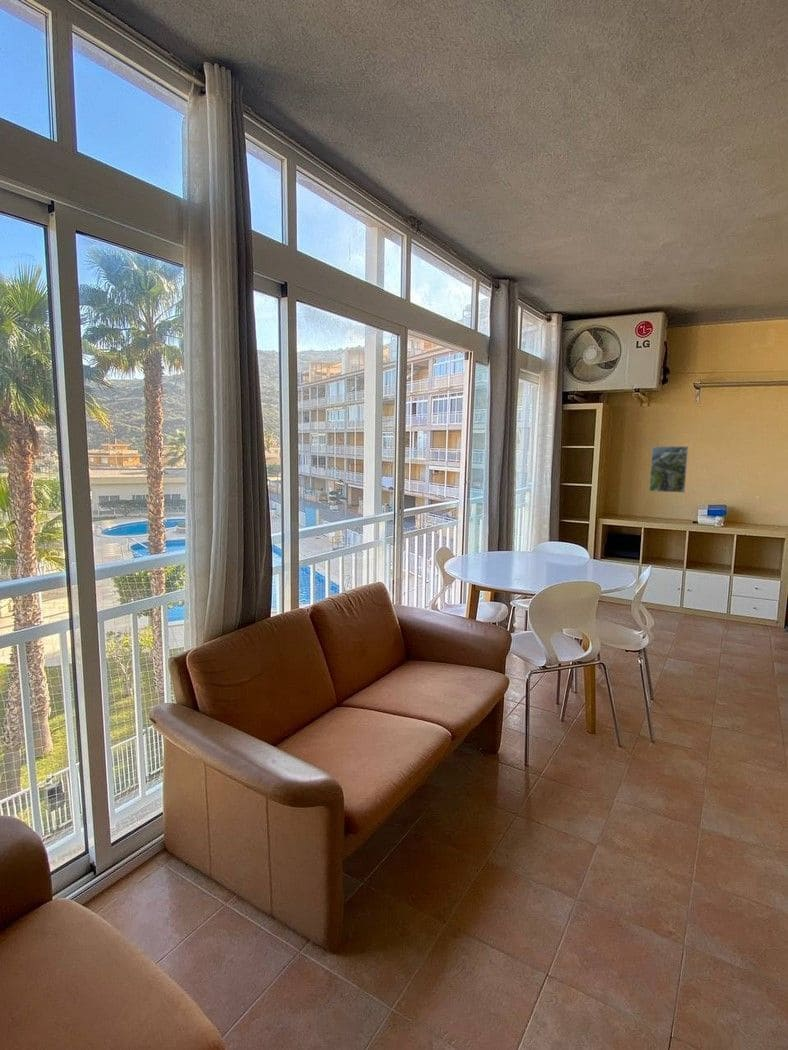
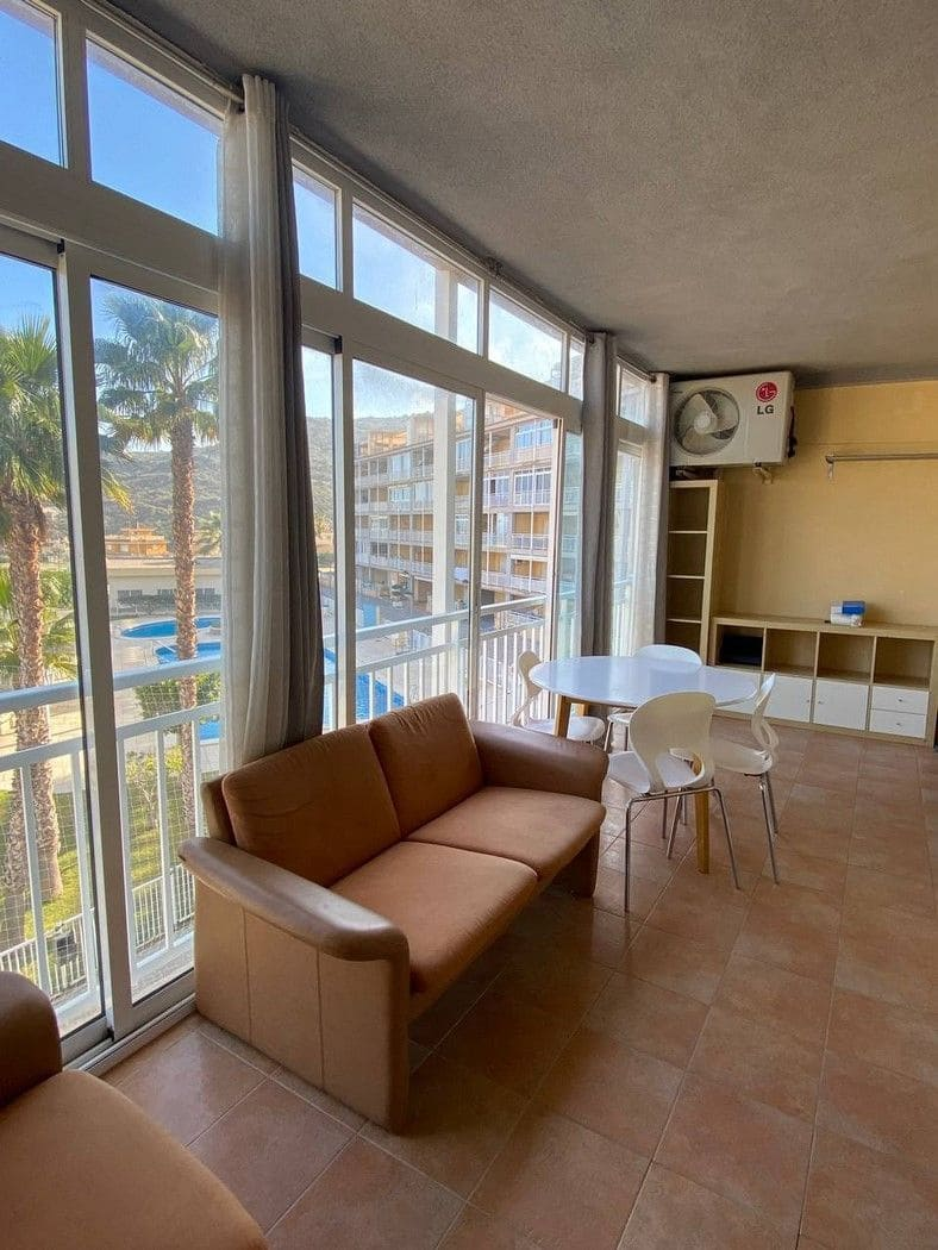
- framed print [648,445,689,494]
